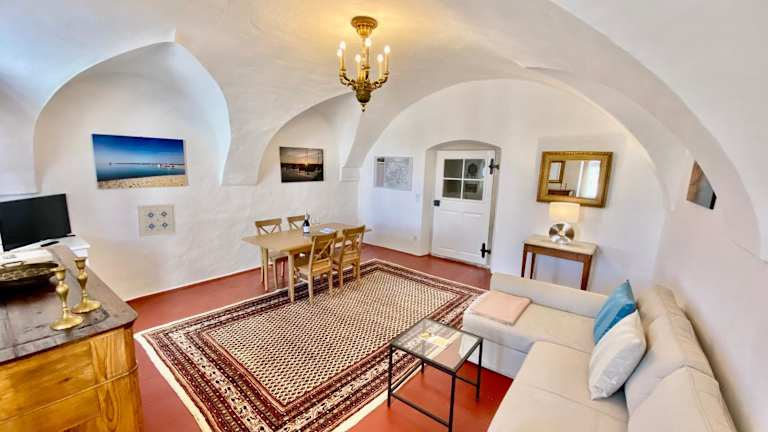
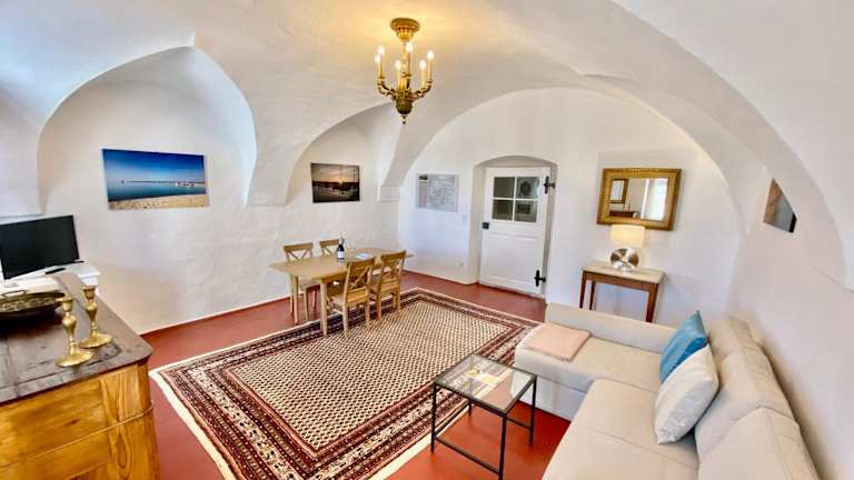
- wall art [137,203,177,238]
